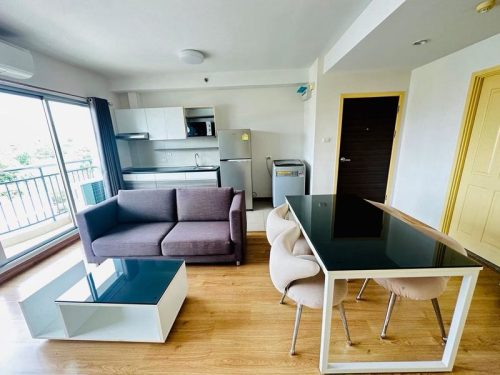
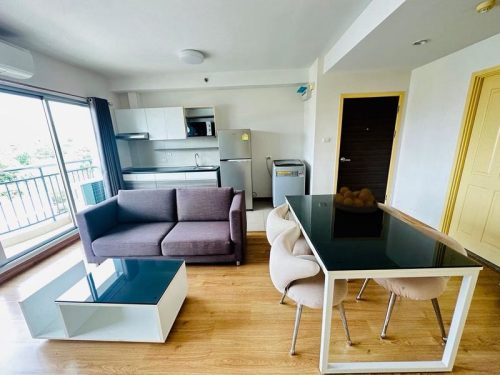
+ fruit bowl [332,186,379,214]
